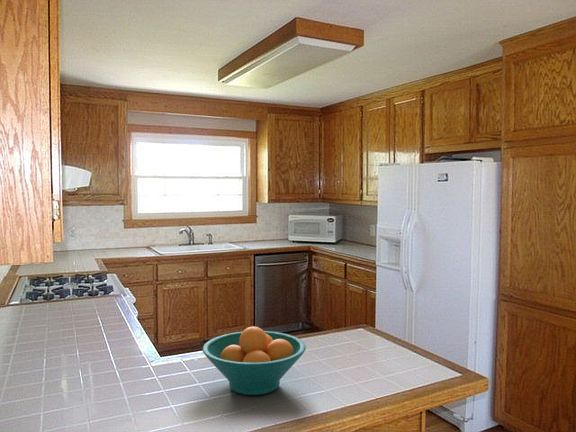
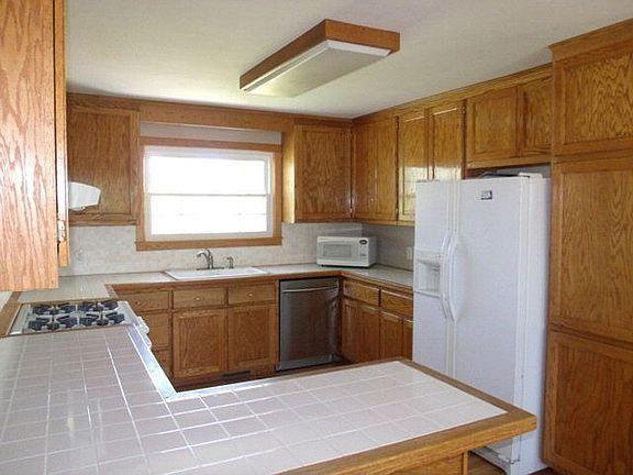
- fruit bowl [201,325,307,396]
